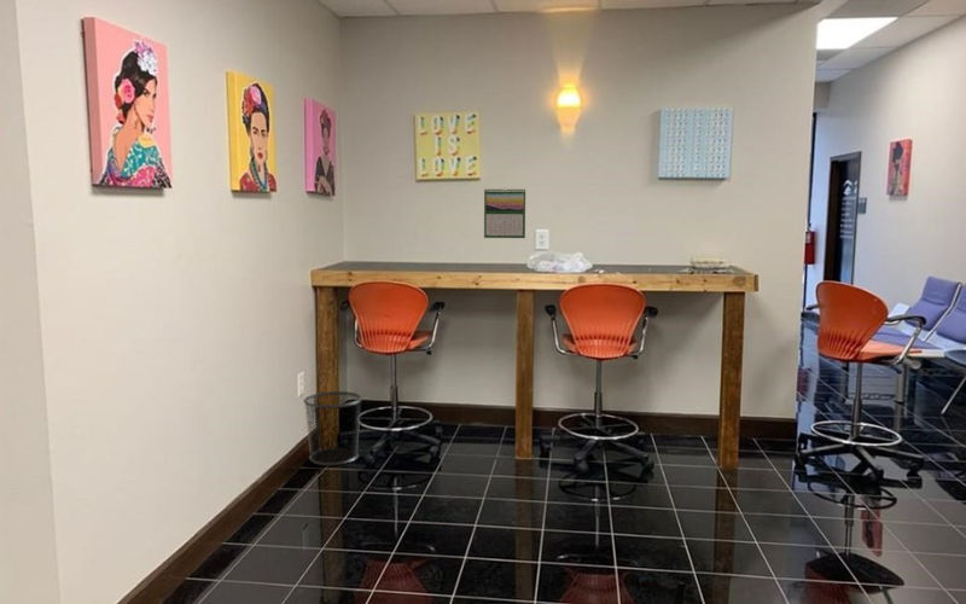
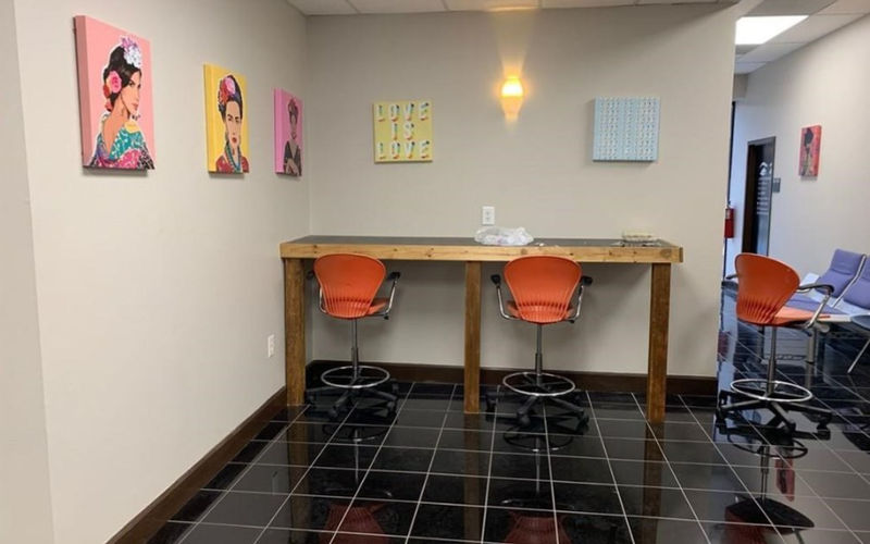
- calendar [483,186,526,239]
- waste bin [302,390,363,466]
